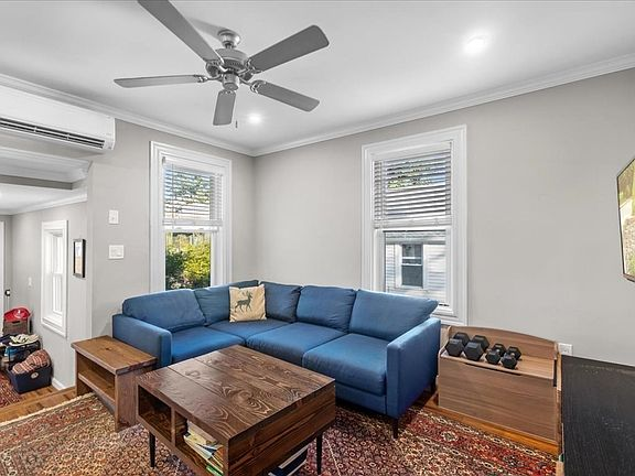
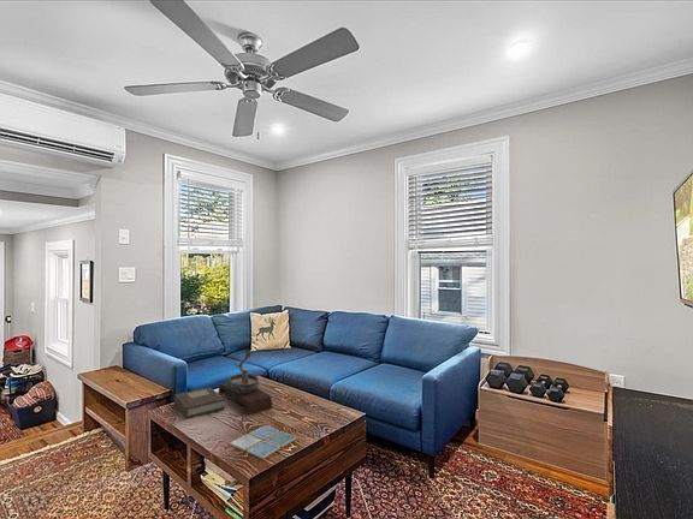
+ drink coaster [229,424,298,460]
+ book [173,387,226,420]
+ bonsai tree [218,347,273,416]
